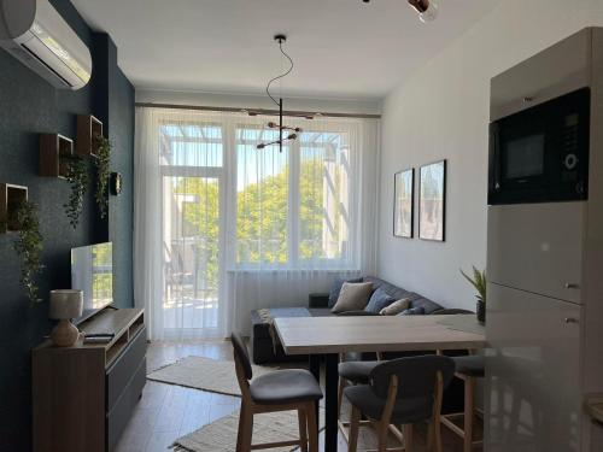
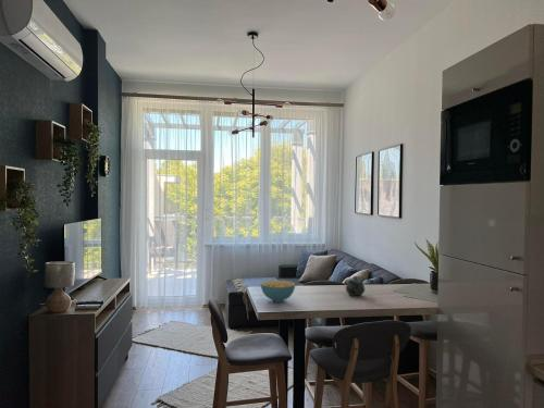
+ cereal bowl [260,280,296,302]
+ chinaware [345,275,366,297]
